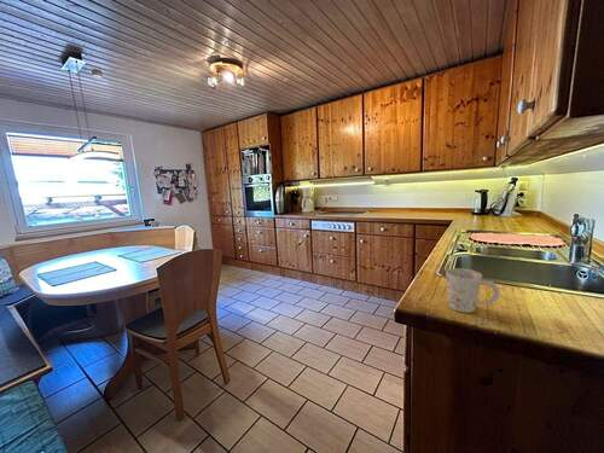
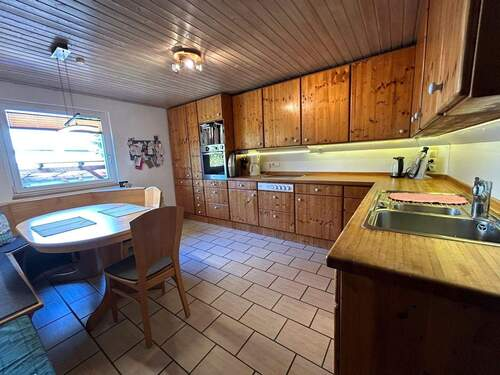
- mug [445,267,501,314]
